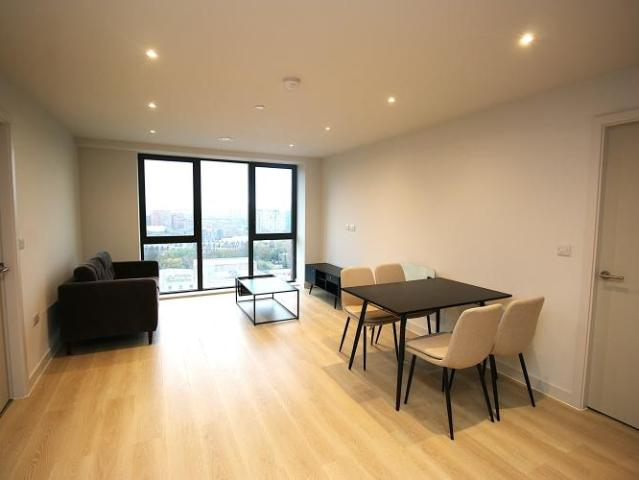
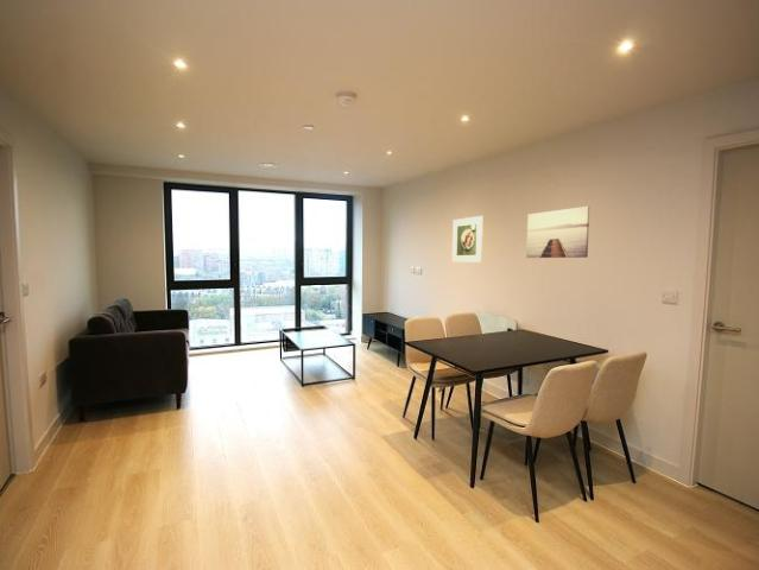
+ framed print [451,215,485,264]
+ wall art [525,205,590,259]
